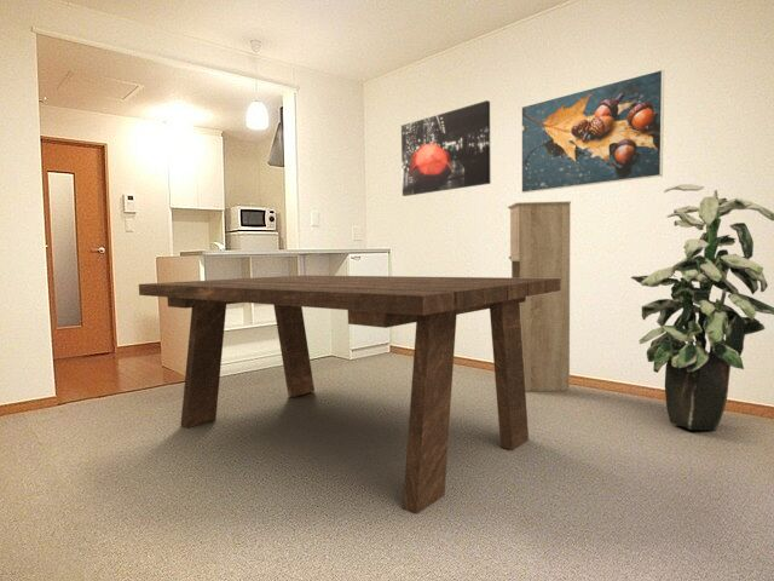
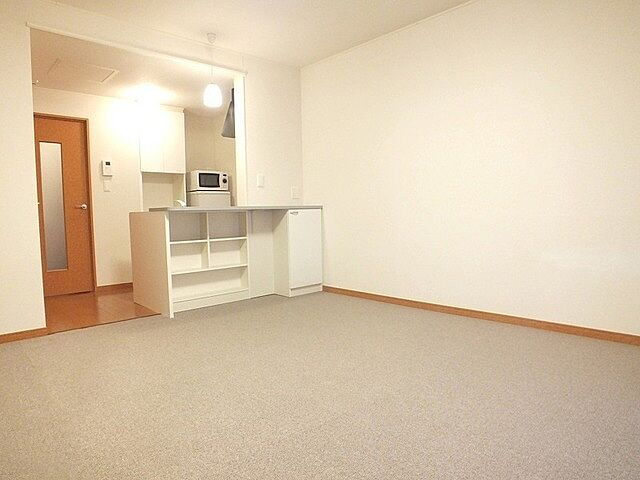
- wall art [400,99,492,197]
- dining table [138,274,561,516]
- indoor plant [630,183,774,432]
- storage cabinet [507,200,572,392]
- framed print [520,68,665,194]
